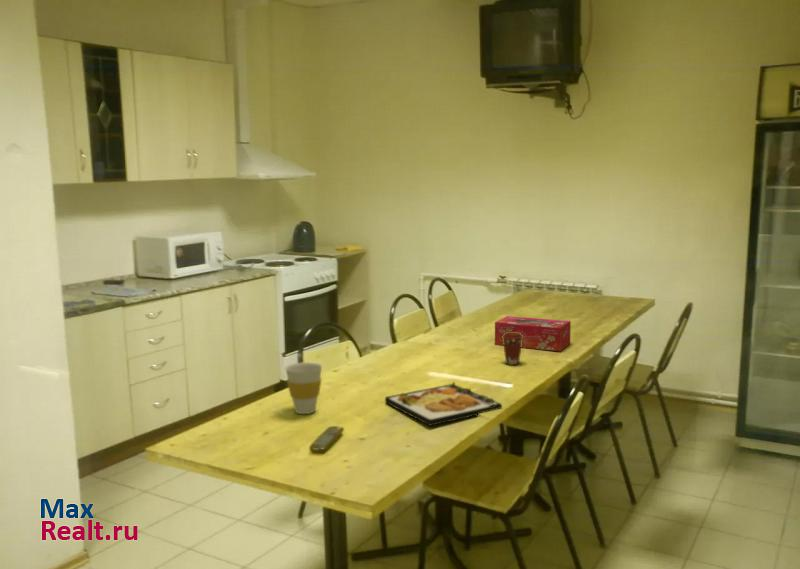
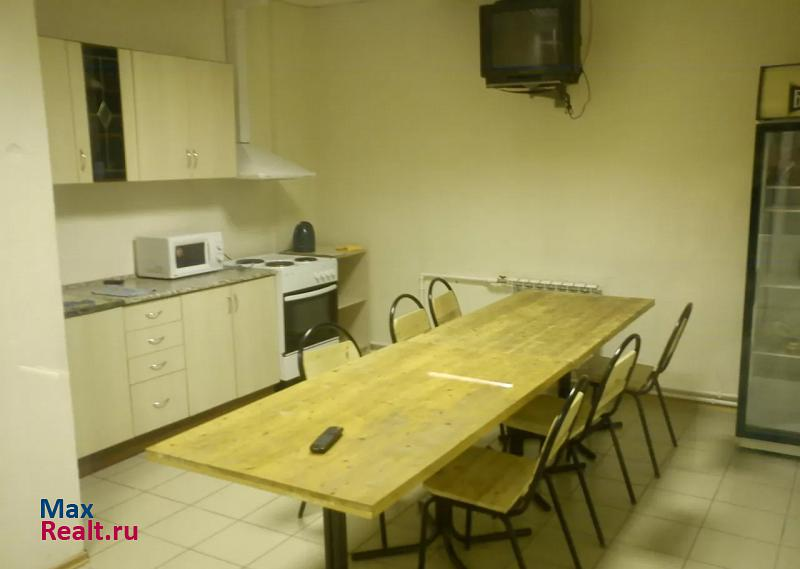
- cup [284,361,323,415]
- food plate [384,381,503,427]
- coffee cup [502,332,523,366]
- tissue box [494,315,572,352]
